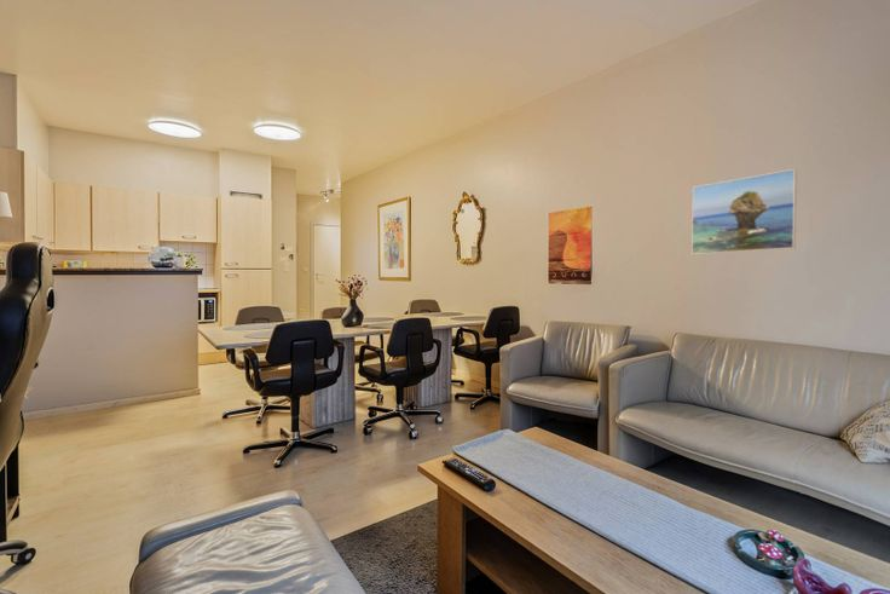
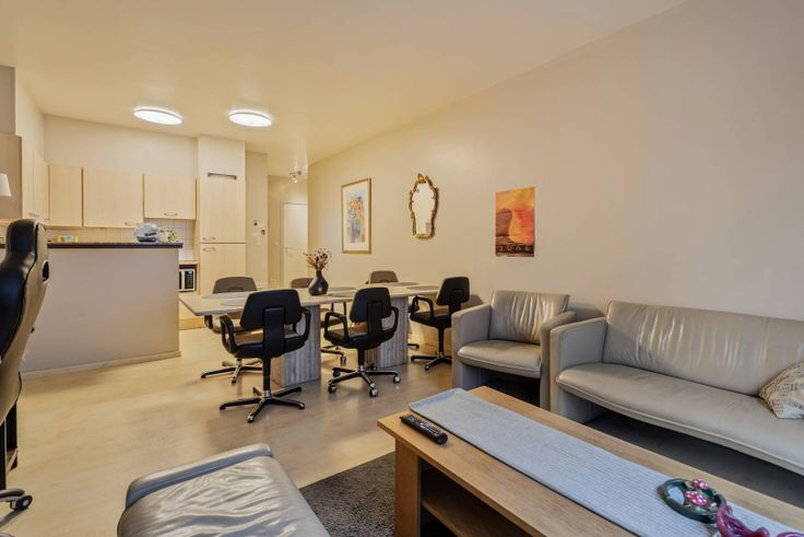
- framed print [690,168,798,255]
